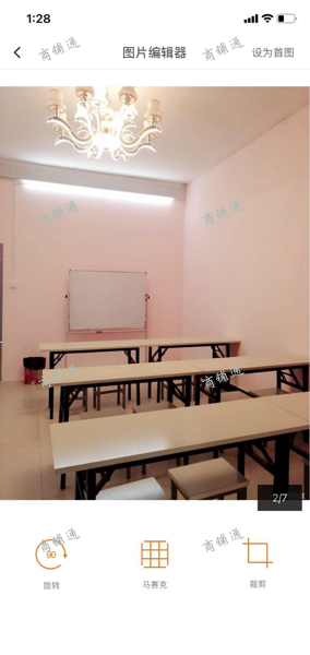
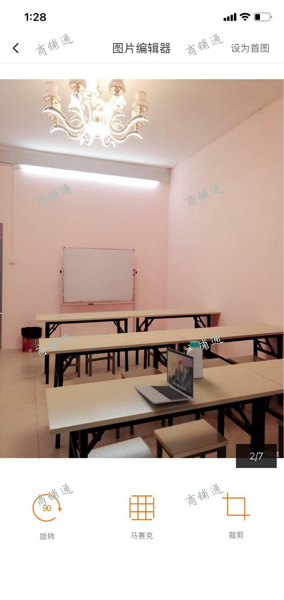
+ bottle [186,340,204,379]
+ laptop [133,347,195,405]
